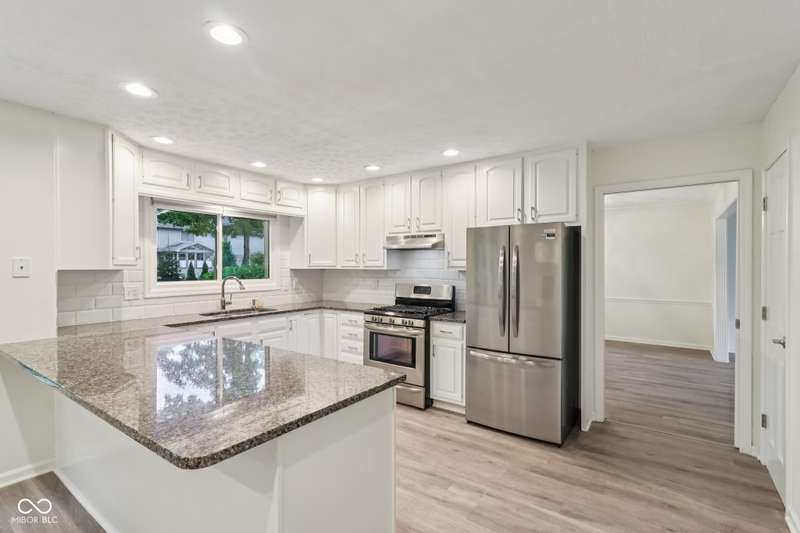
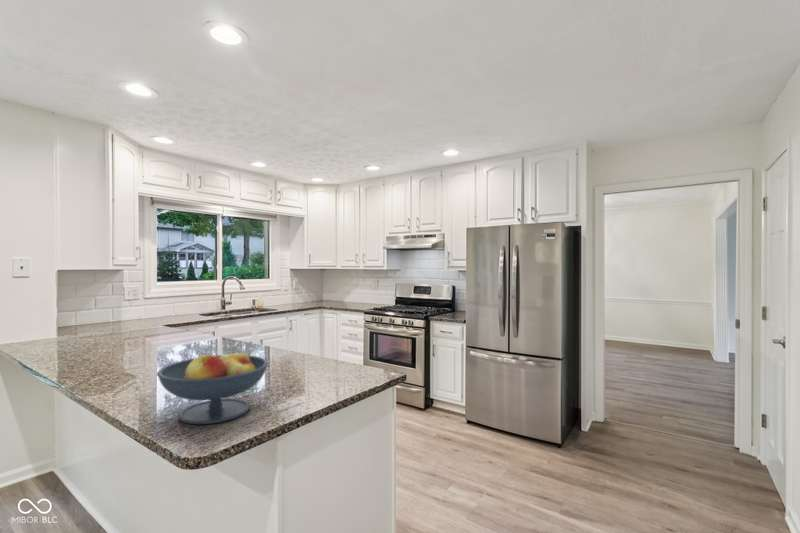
+ fruit bowl [156,348,269,425]
